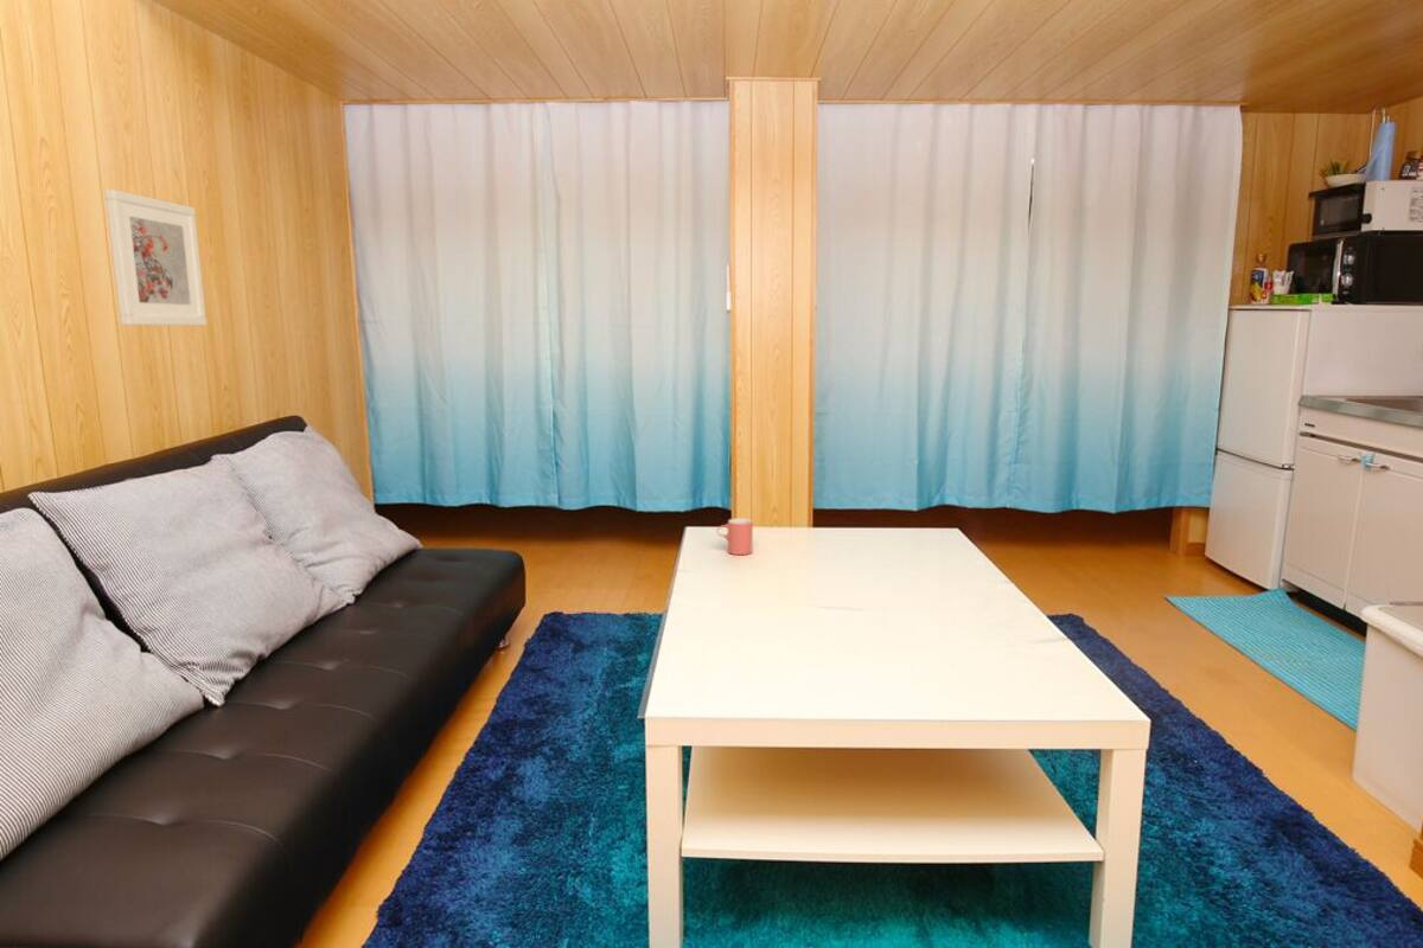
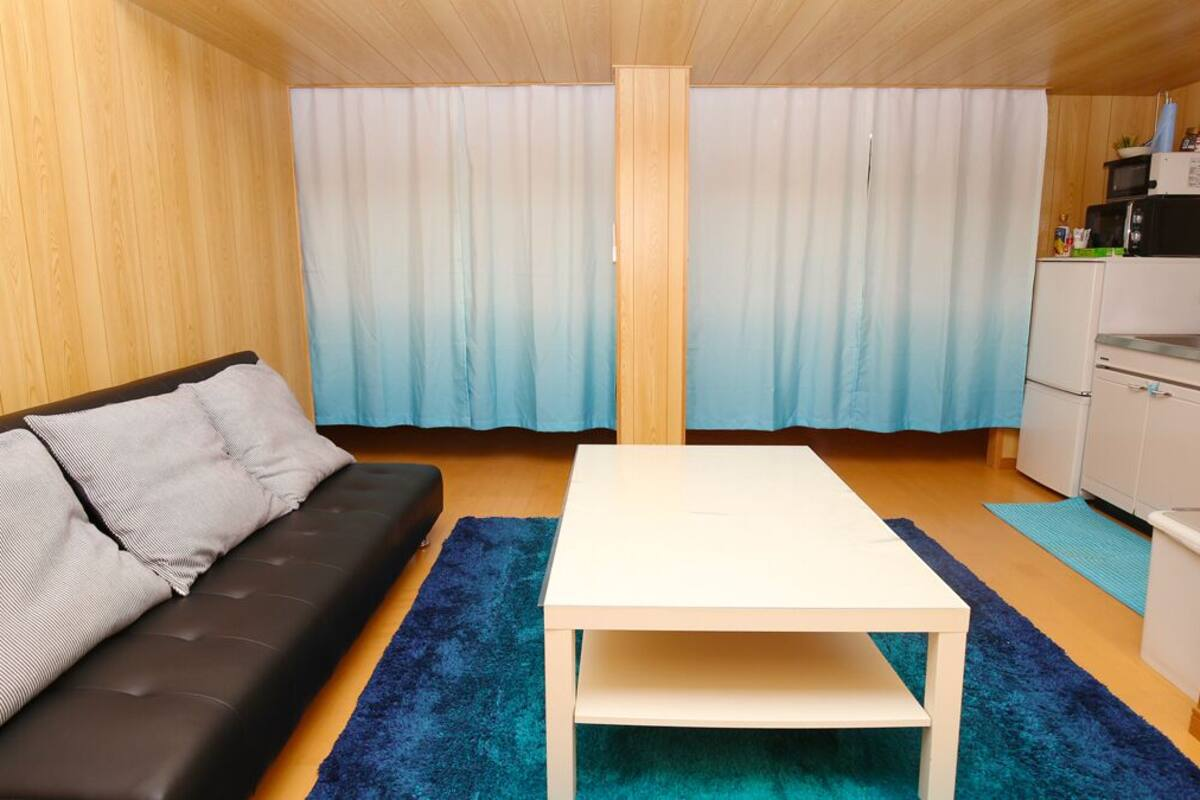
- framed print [103,188,208,326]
- cup [716,517,754,556]
